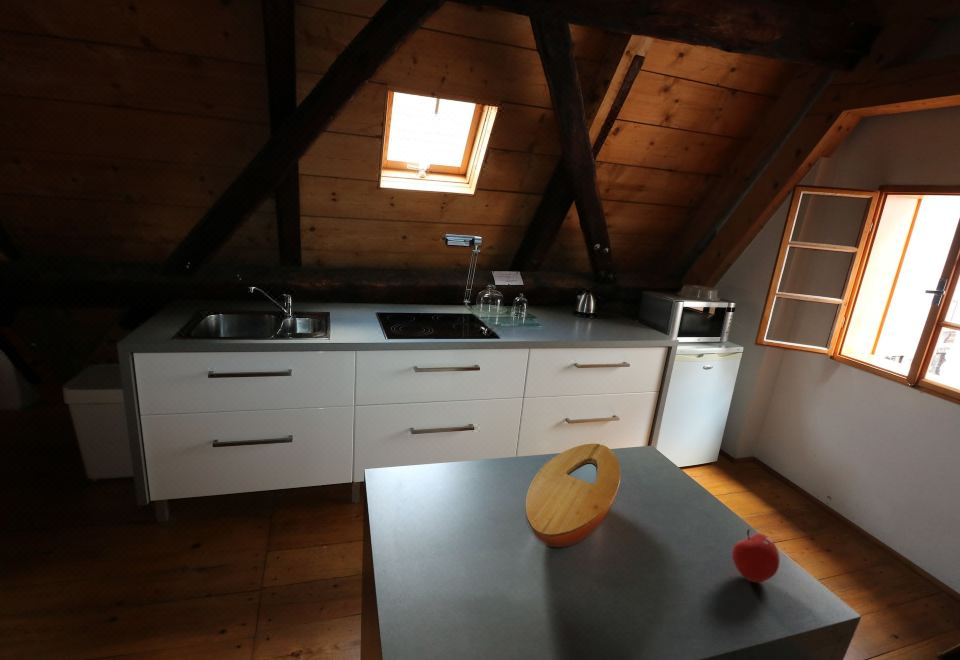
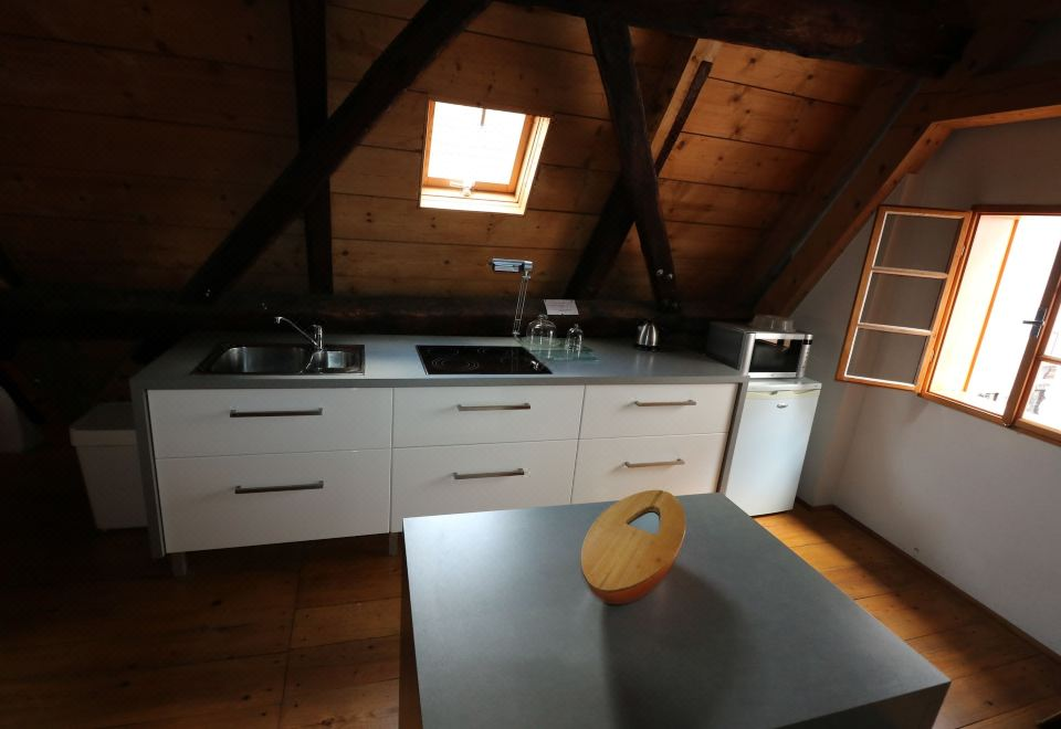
- fruit [731,528,781,583]
